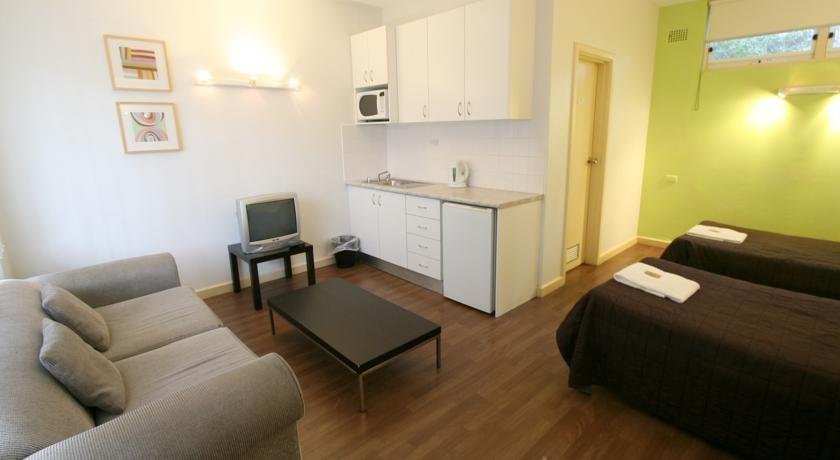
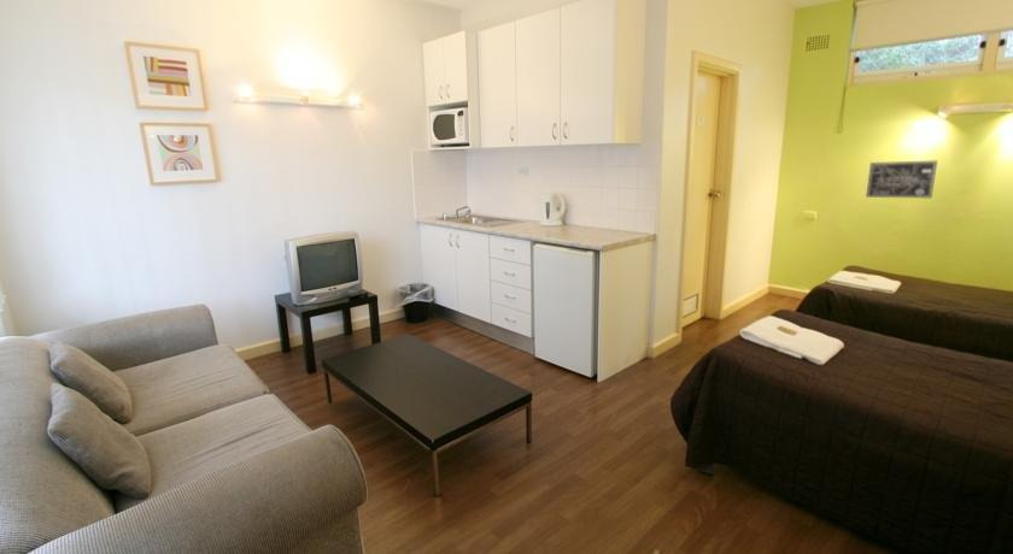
+ wall art [865,159,938,199]
